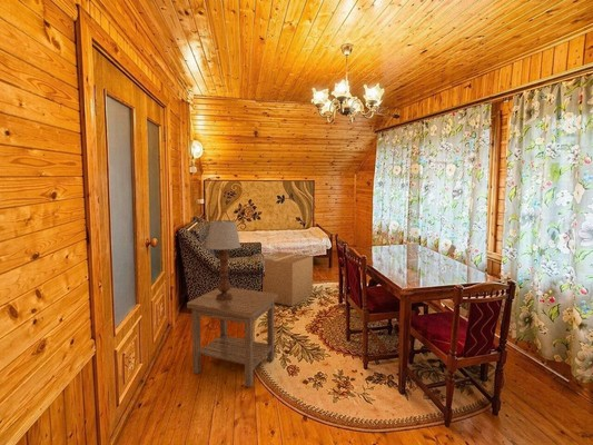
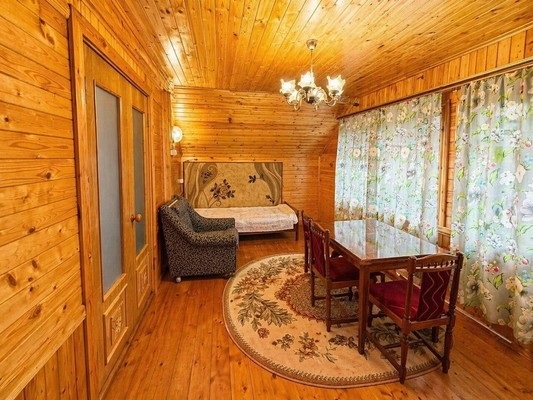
- cardboard box [263,250,314,307]
- side table [186,287,278,388]
- table lamp [205,219,241,301]
